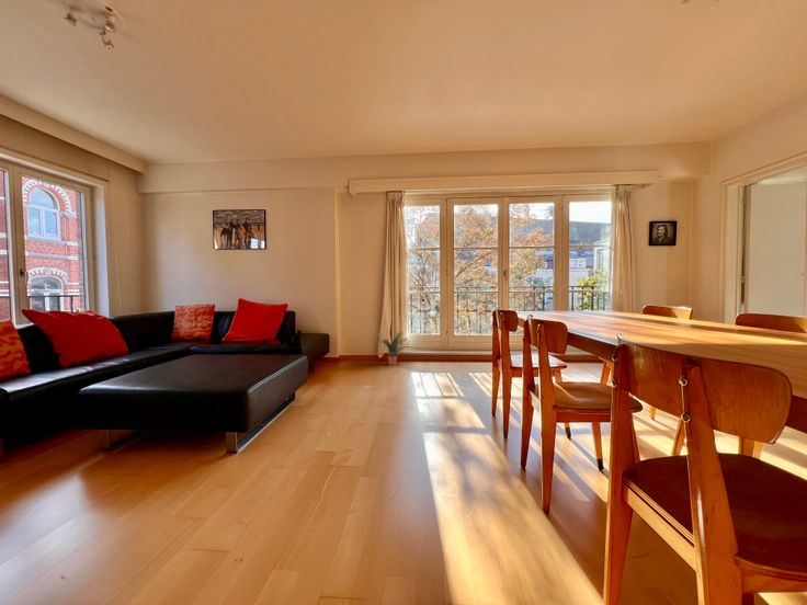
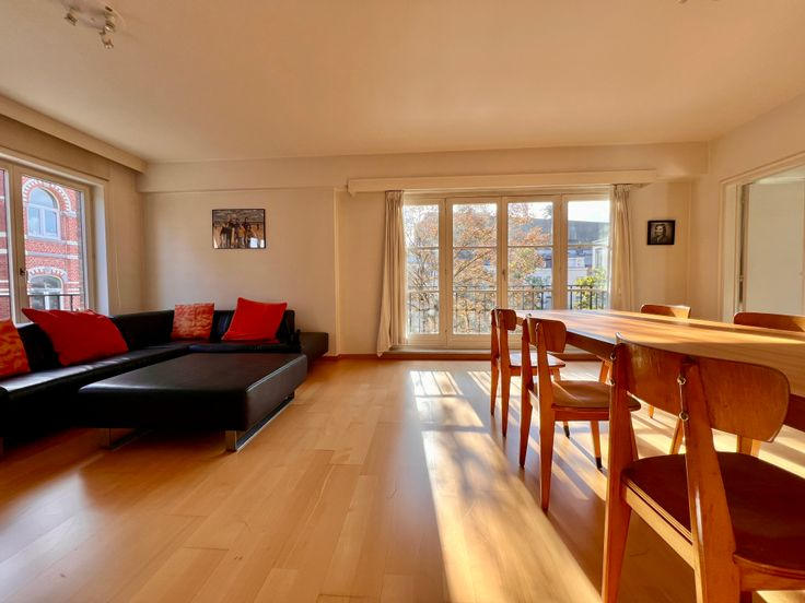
- potted plant [372,329,410,366]
